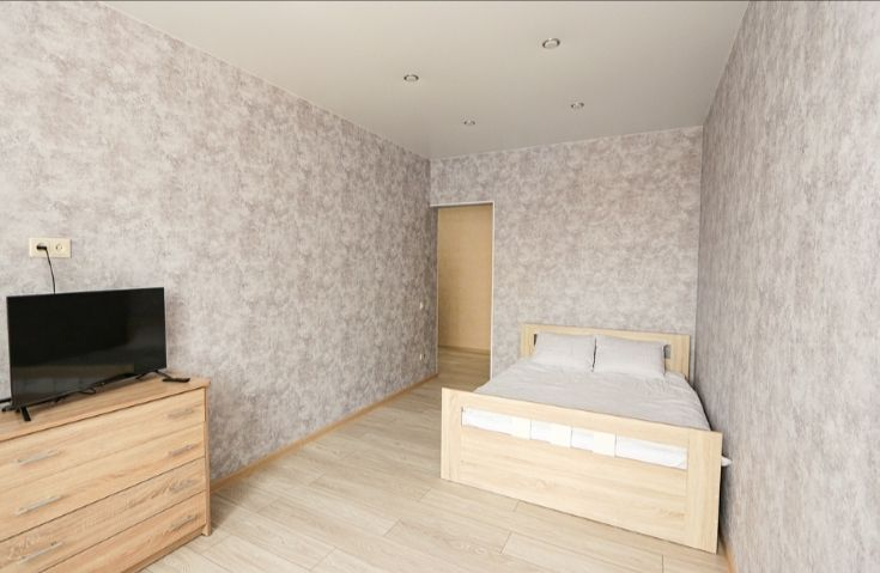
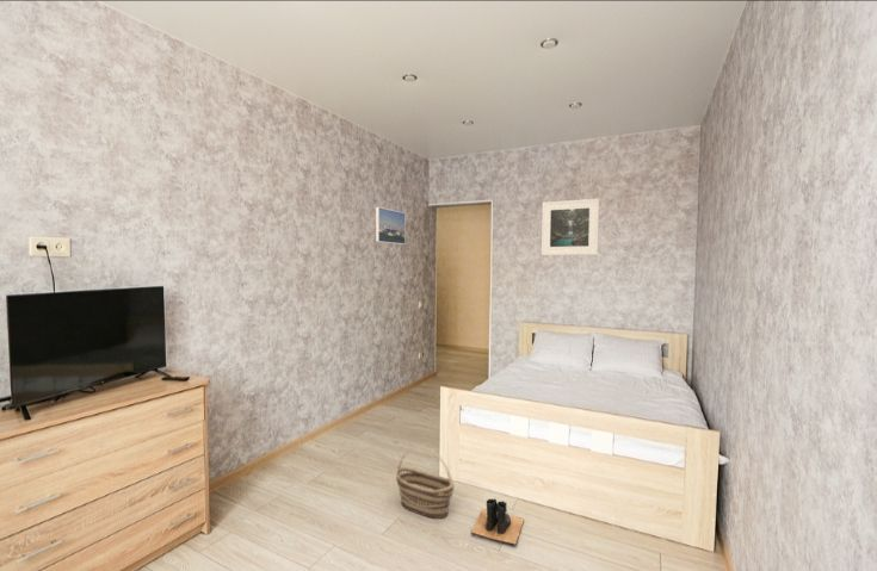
+ boots [470,497,525,546]
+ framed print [541,198,600,256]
+ basket [395,446,455,520]
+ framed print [375,206,407,246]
